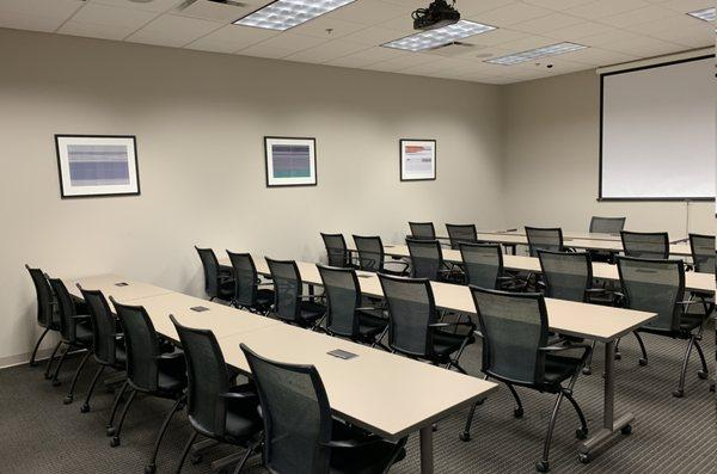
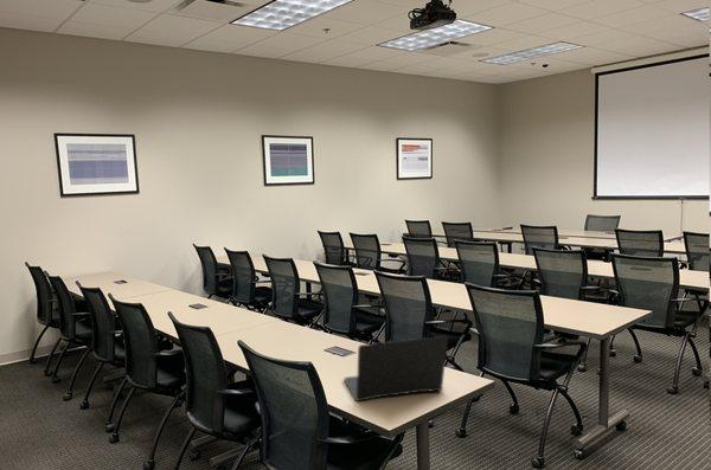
+ laptop [342,335,449,403]
